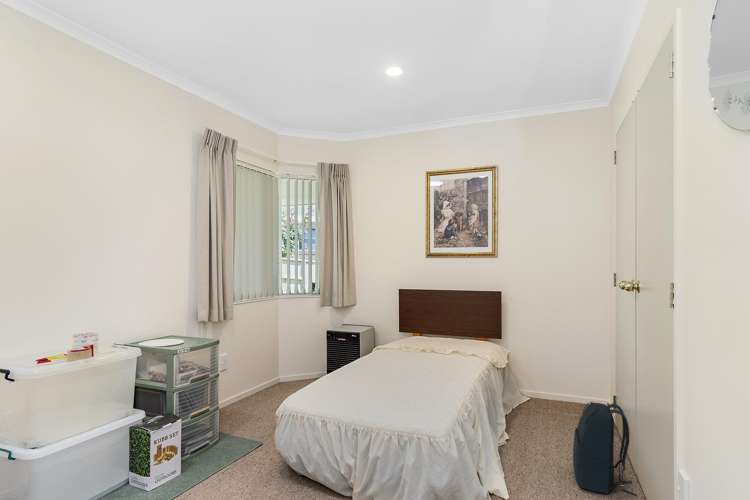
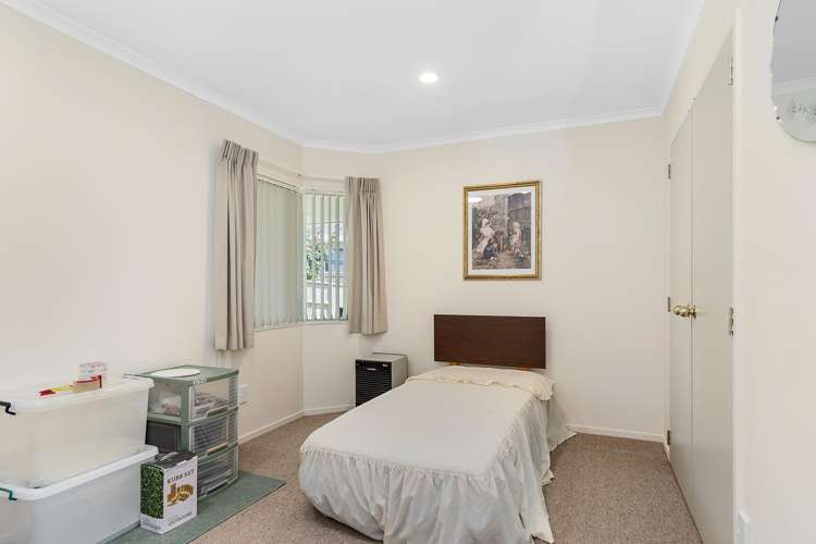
- backpack [572,401,638,497]
